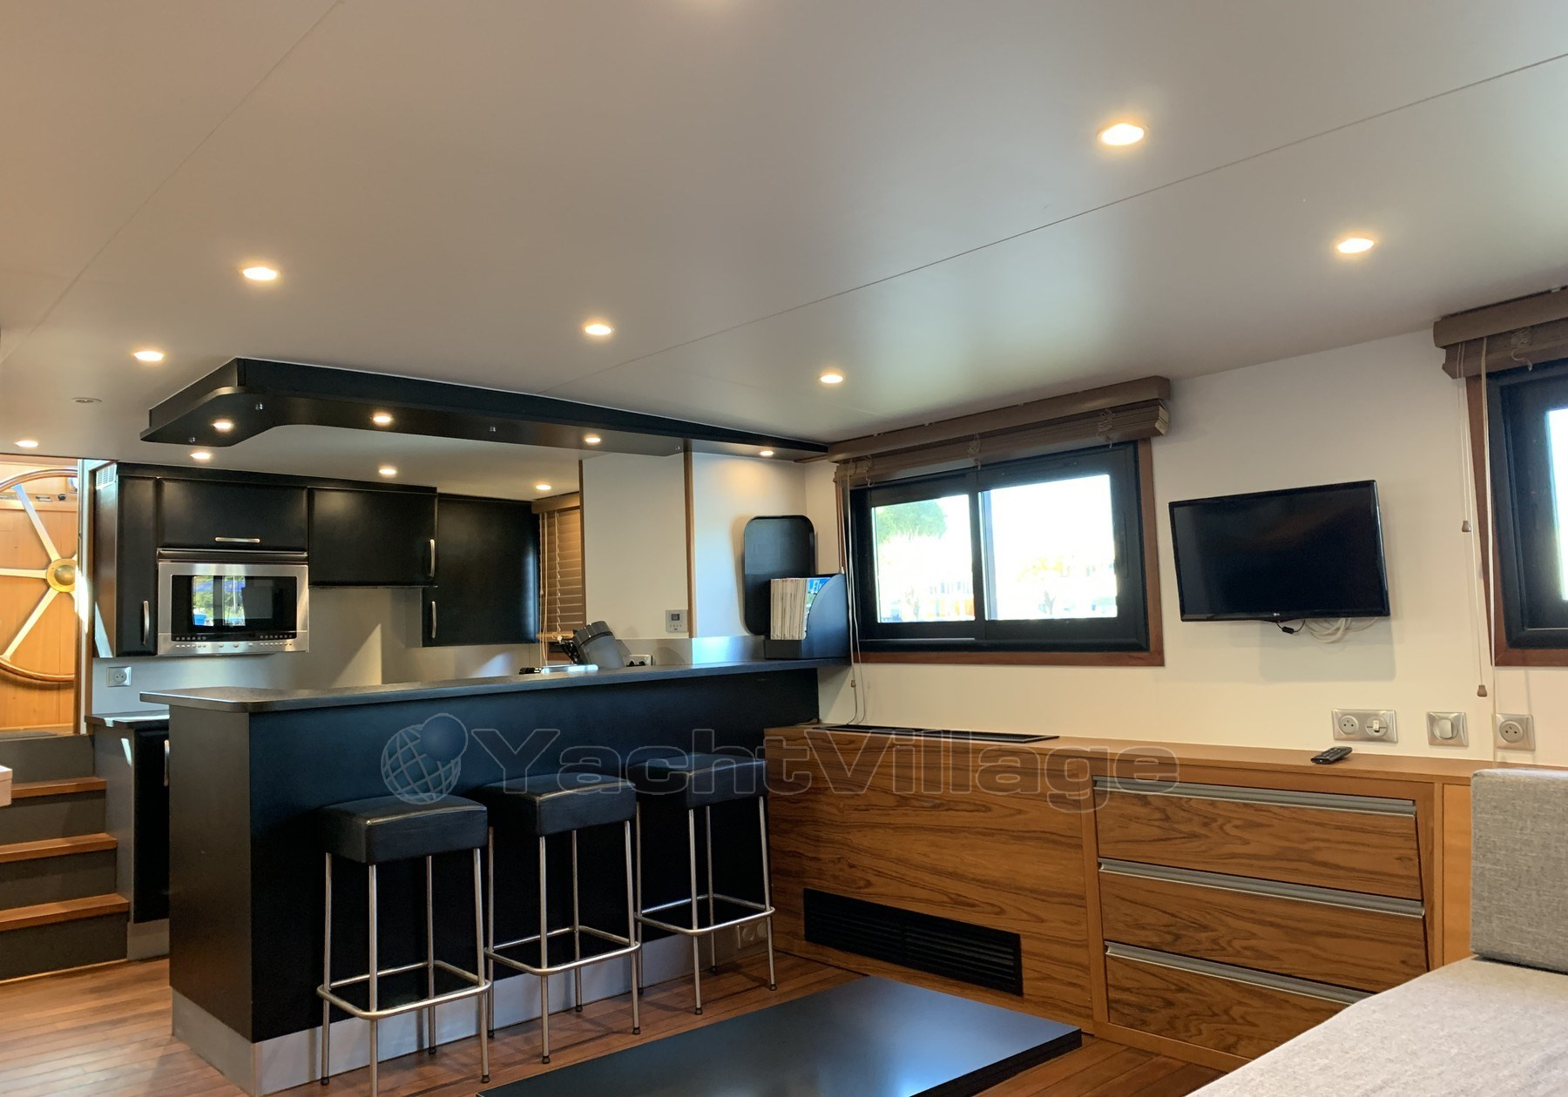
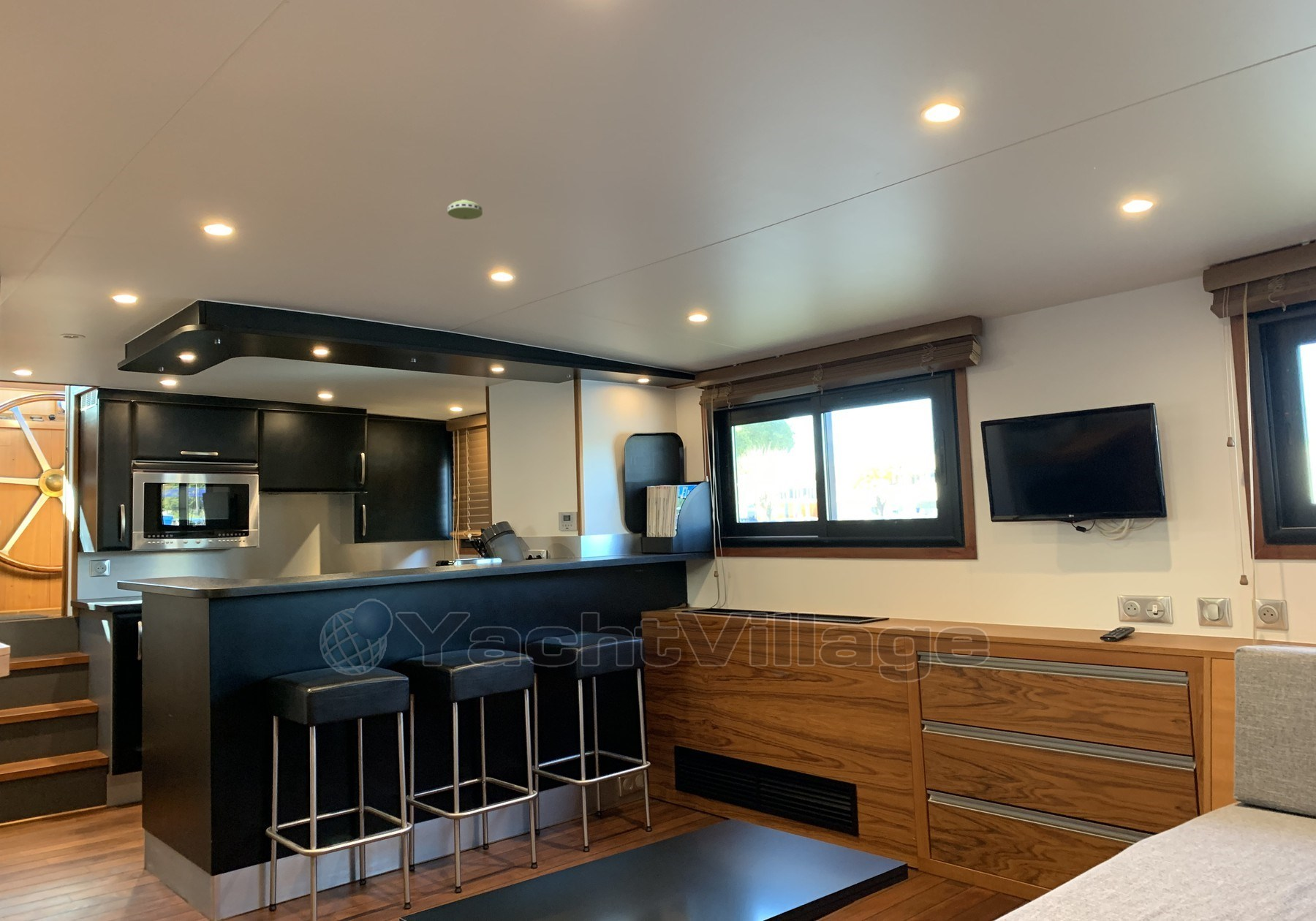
+ smoke detector [447,199,483,220]
